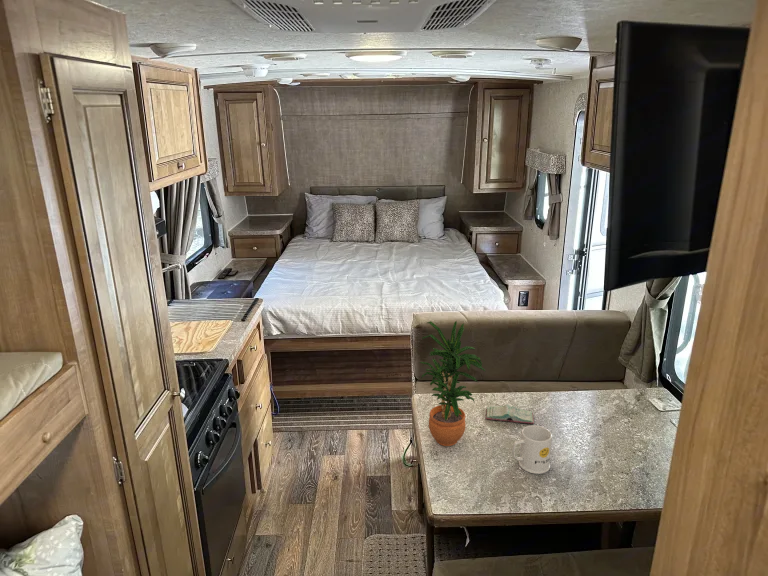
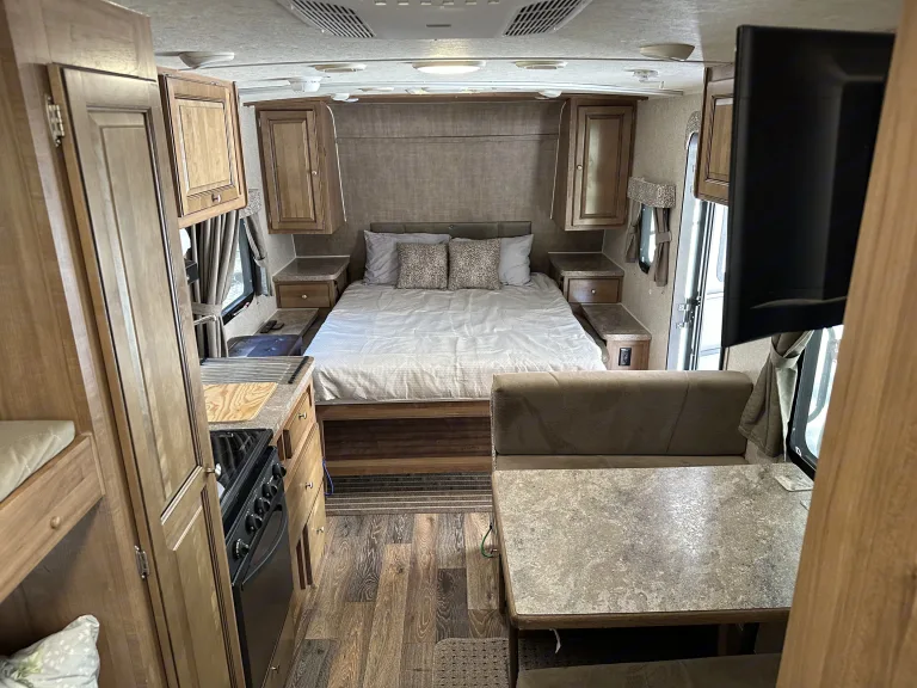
- potted plant [418,320,486,447]
- mug [511,424,553,475]
- book [485,403,535,425]
